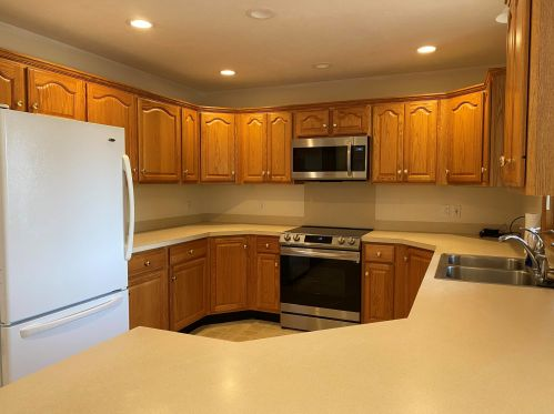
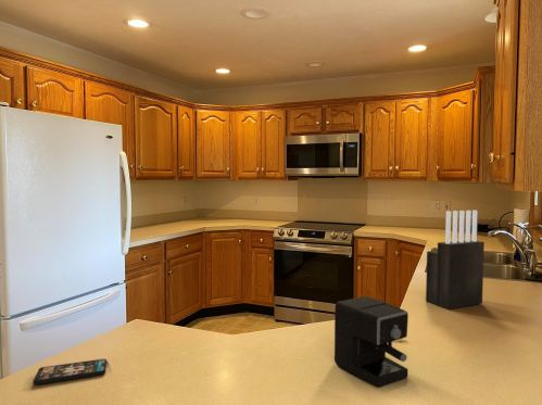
+ smartphone [31,357,109,385]
+ coffee maker [333,295,409,389]
+ knife block [425,210,486,311]
